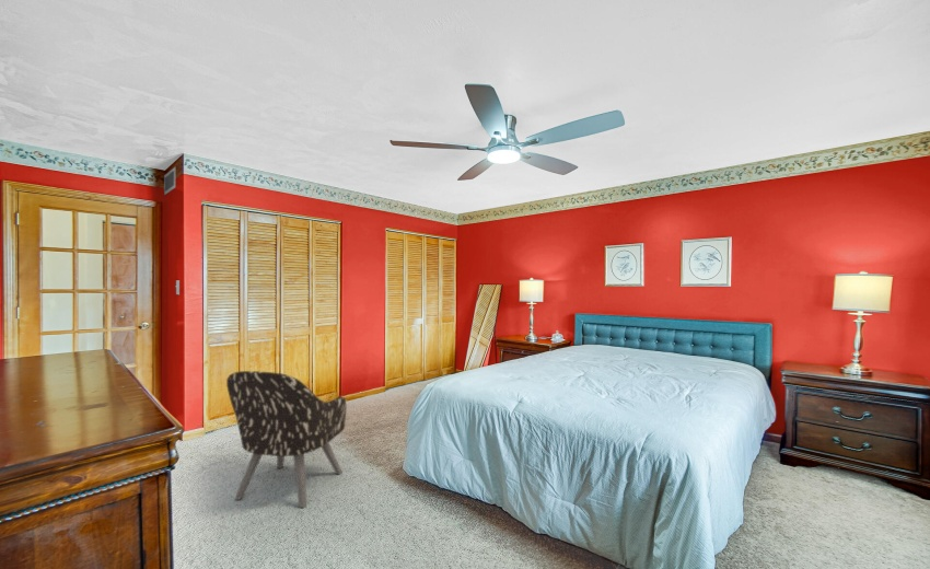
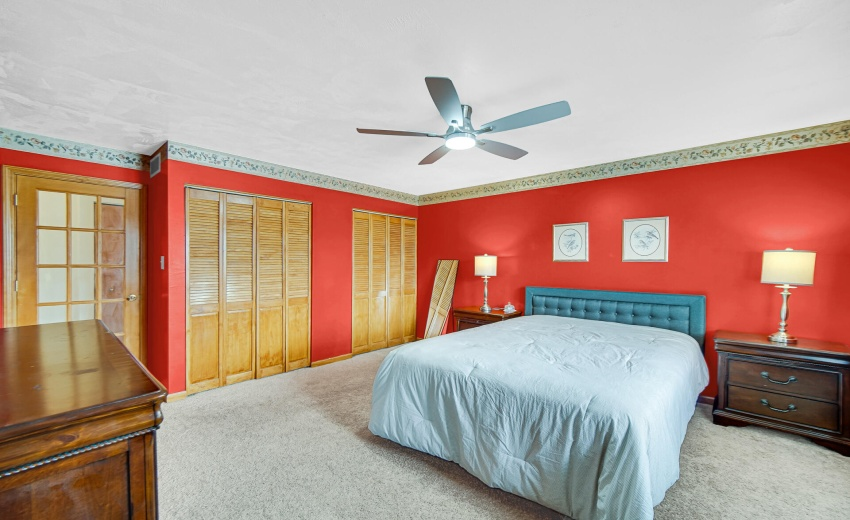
- armchair [225,370,348,509]
